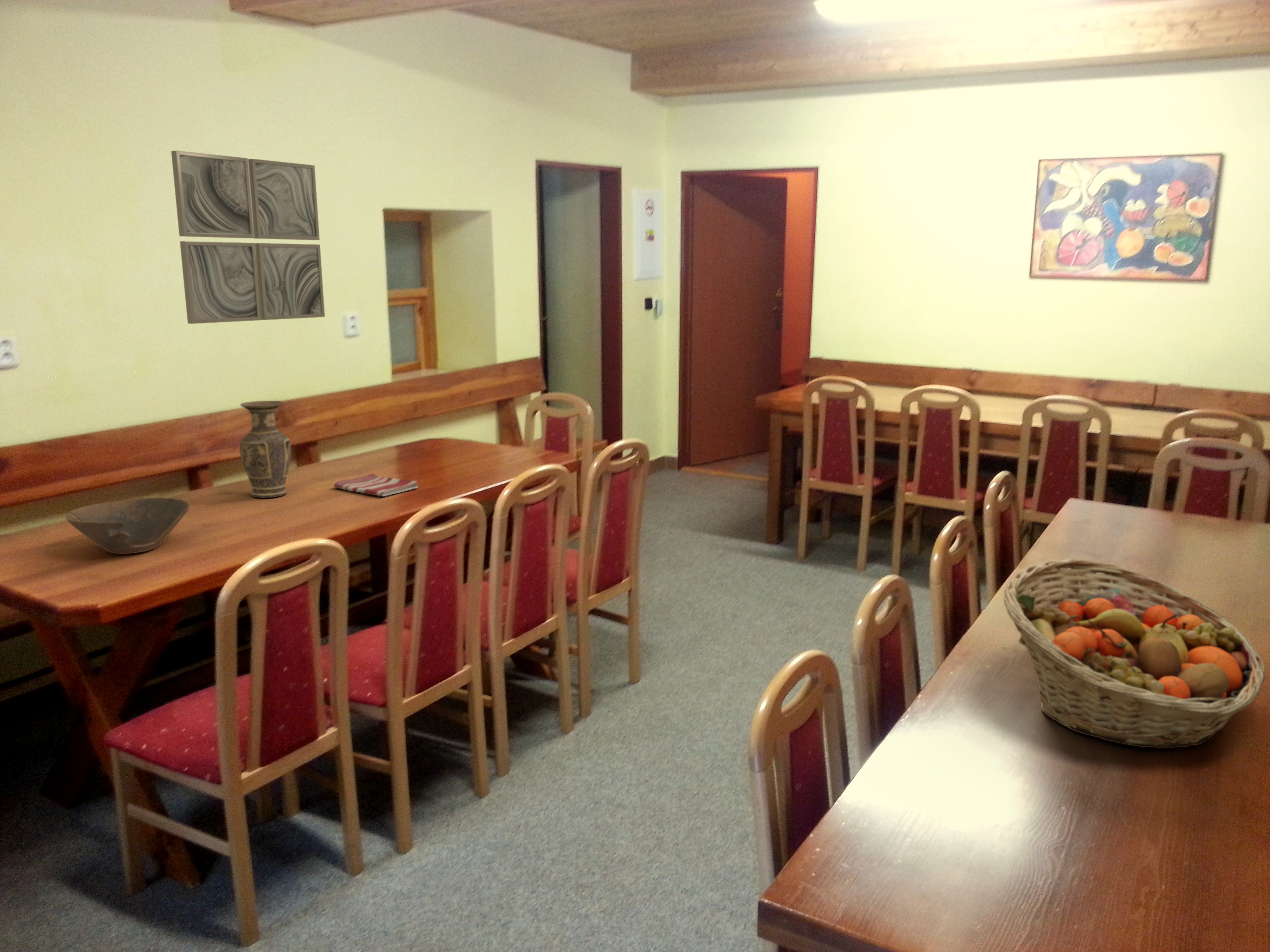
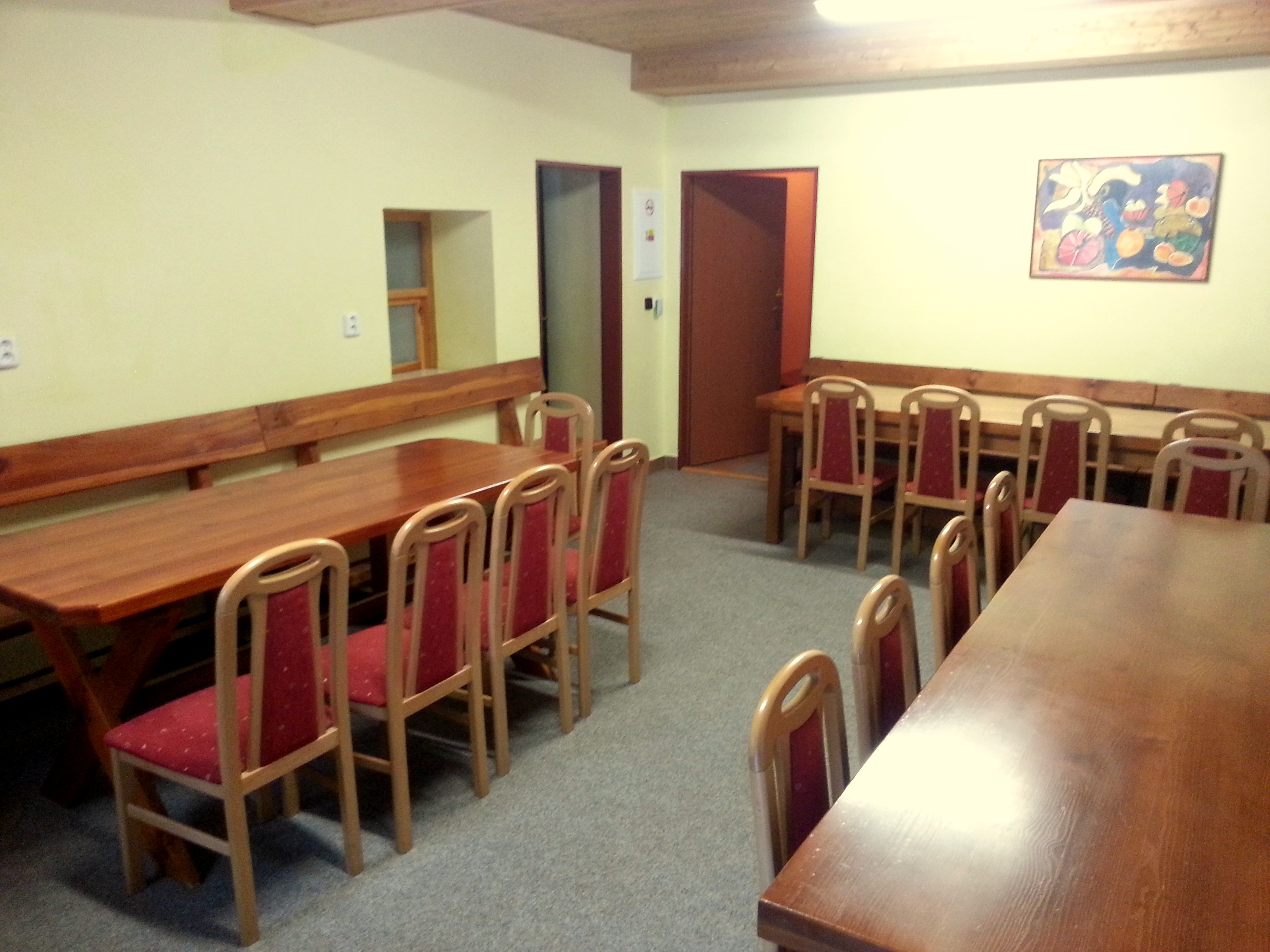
- bowl [65,497,191,555]
- vase [239,400,291,499]
- fruit basket [1003,558,1266,749]
- dish towel [333,473,419,497]
- wall art [171,150,325,324]
